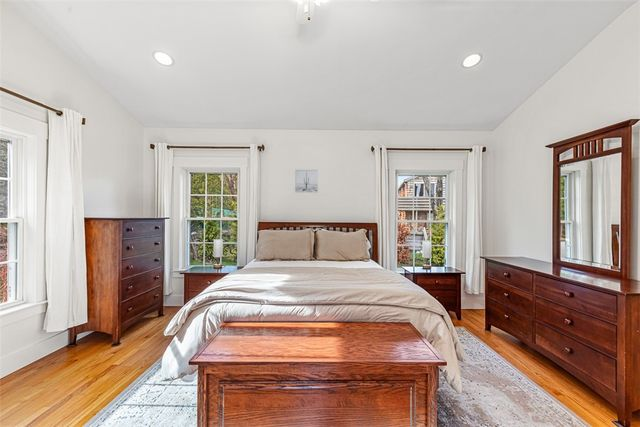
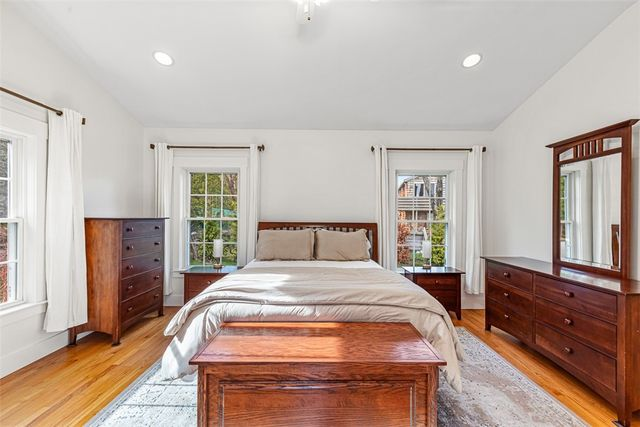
- wall art [294,168,319,194]
